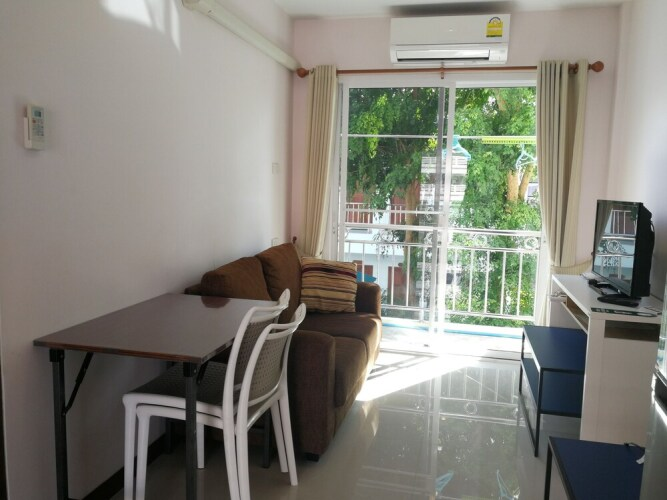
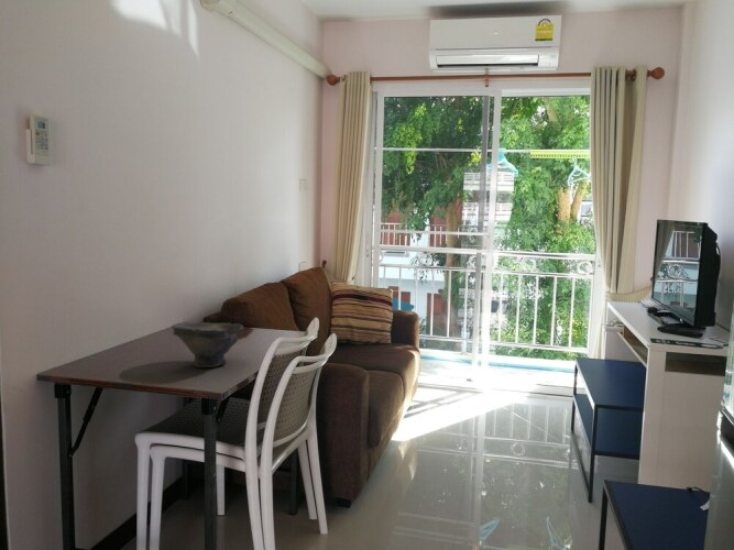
+ bowl [171,321,244,369]
